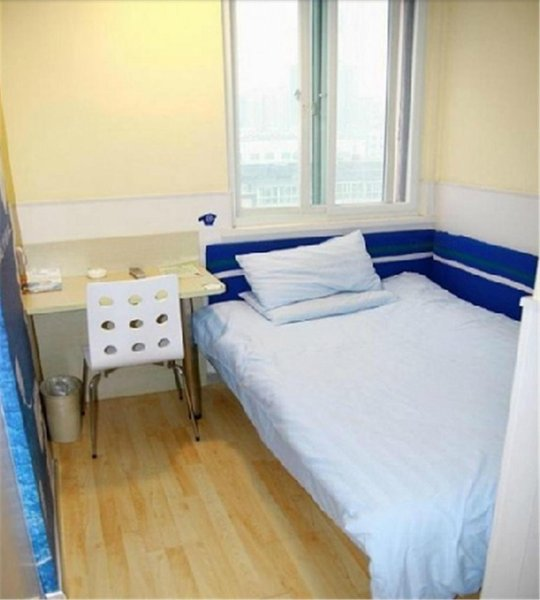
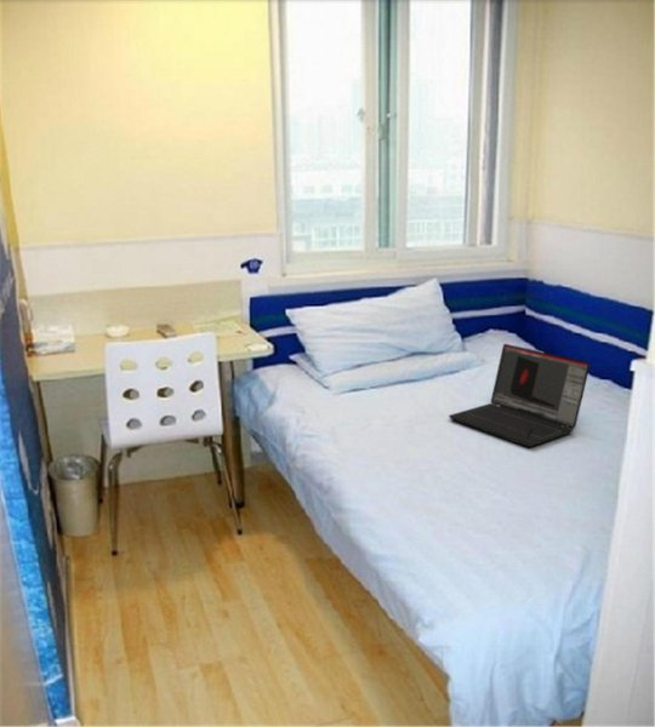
+ laptop [448,343,591,448]
